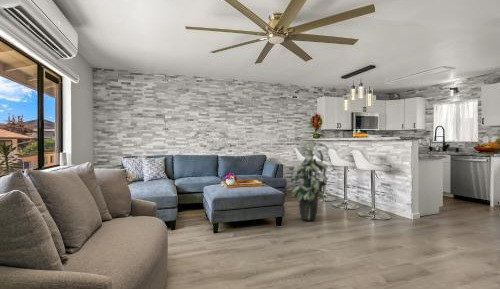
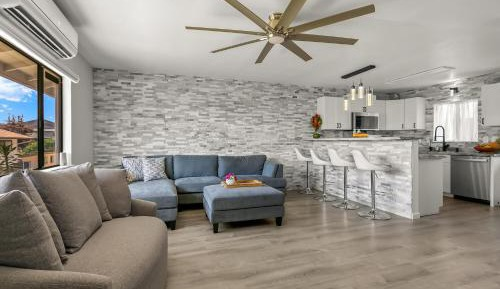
- indoor plant [287,136,330,221]
